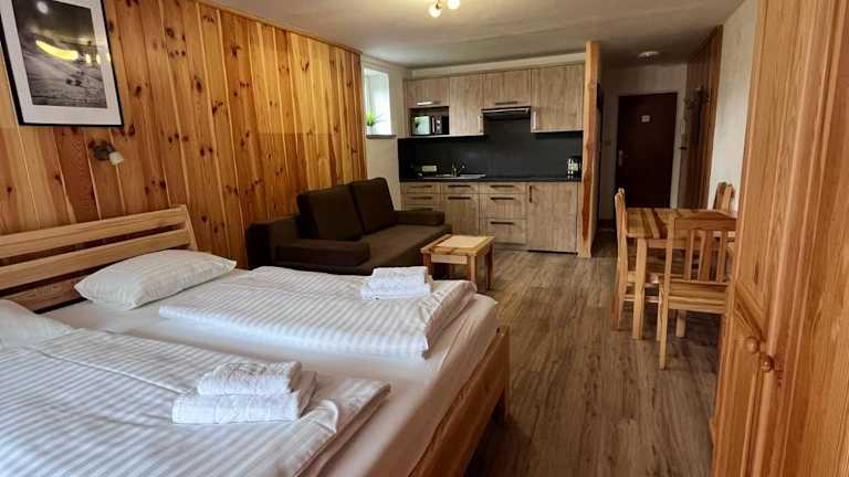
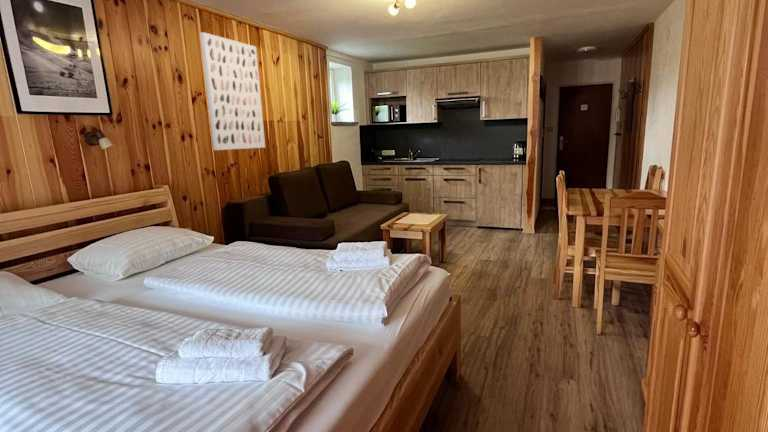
+ wall art [199,31,266,151]
